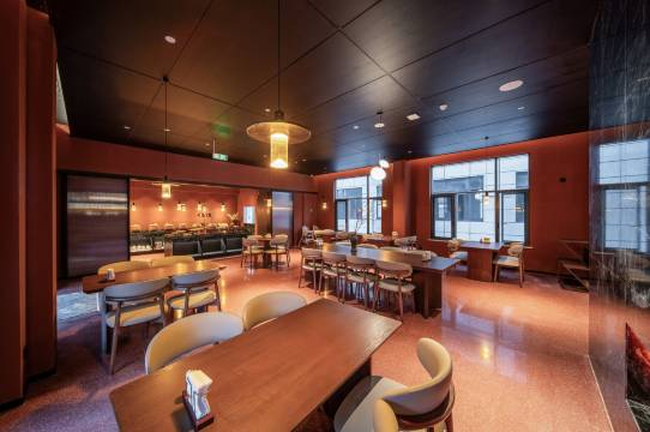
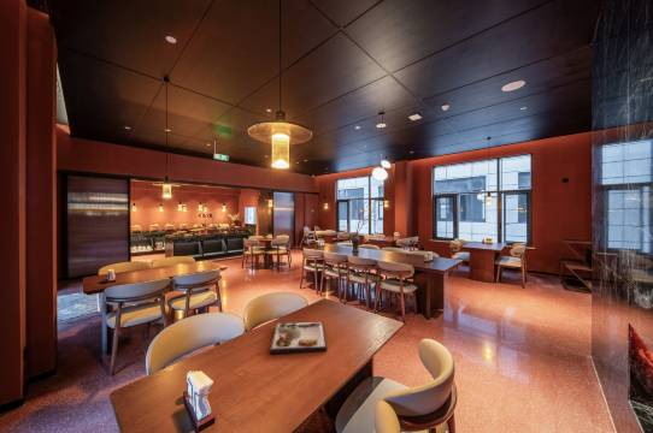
+ dinner plate [269,321,328,355]
